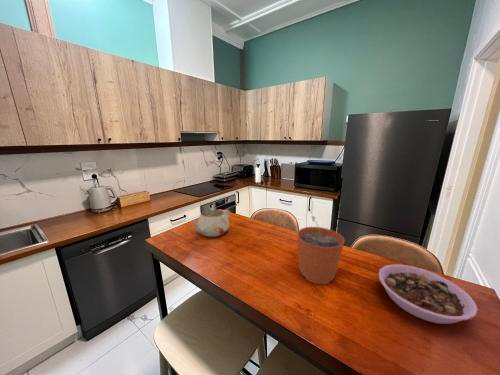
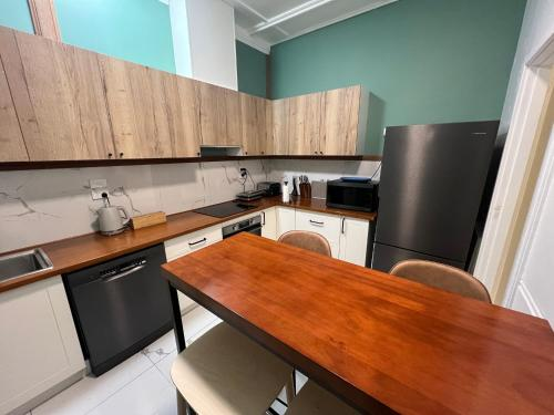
- teapot [190,207,230,238]
- bowl [377,263,478,325]
- plant pot [296,215,345,285]
